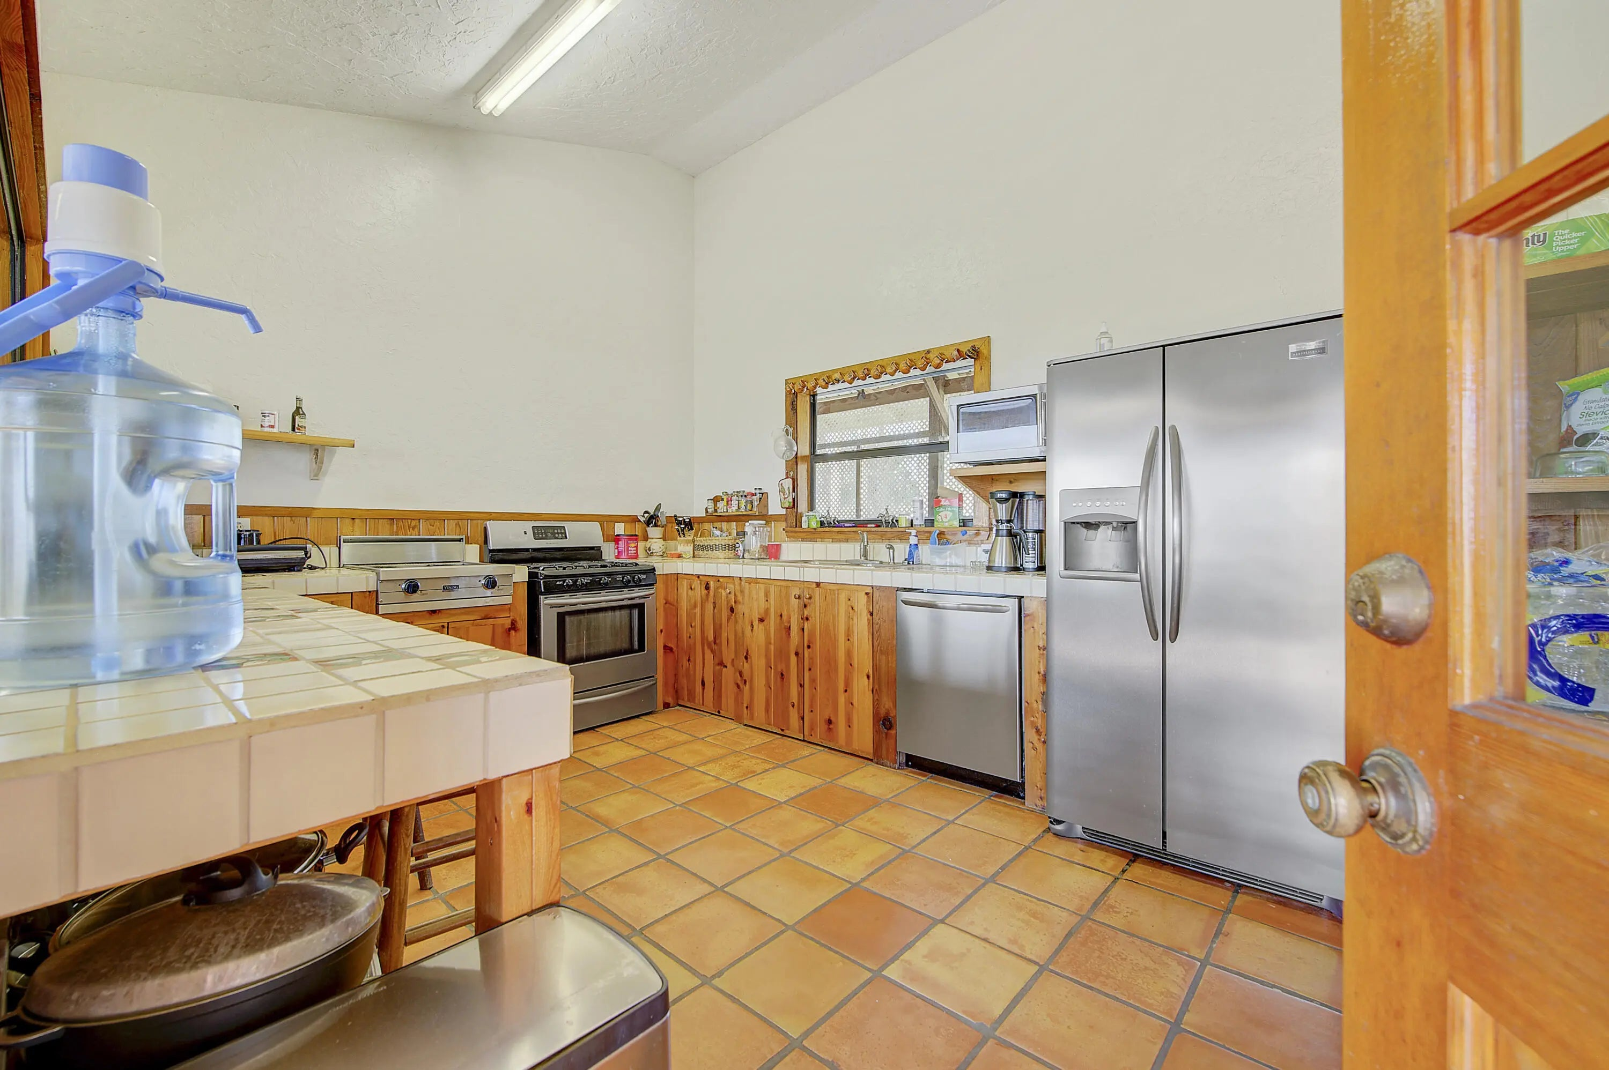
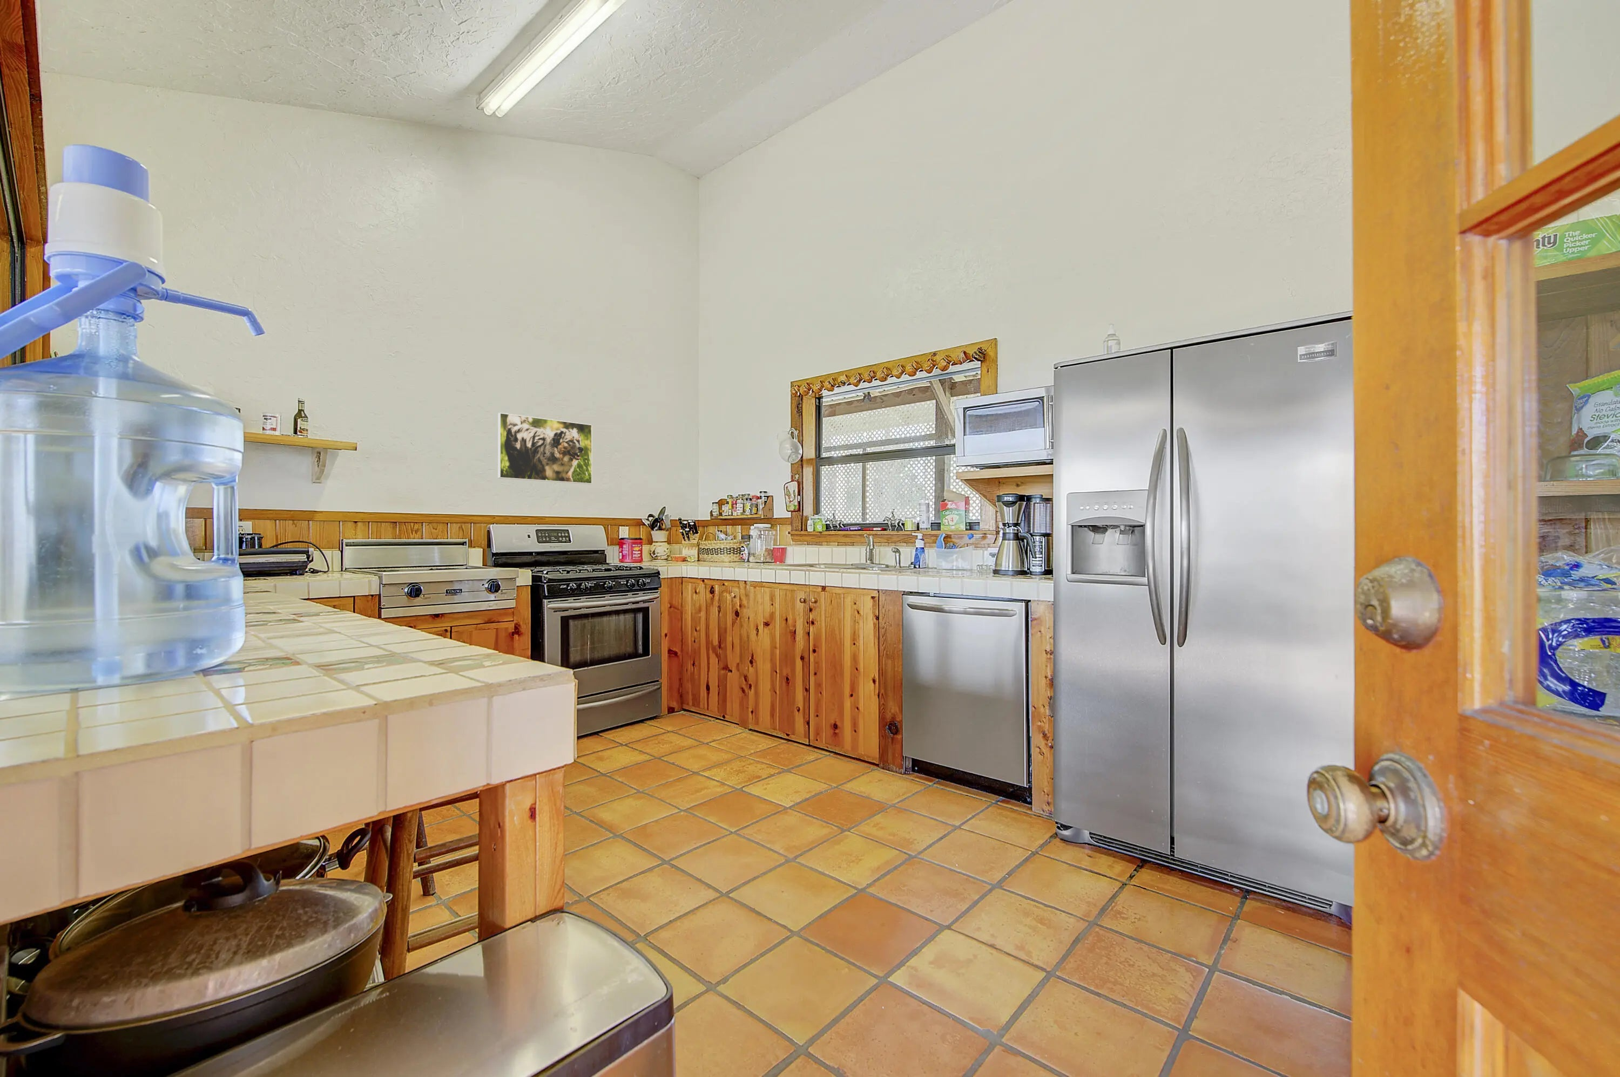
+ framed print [498,412,593,484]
